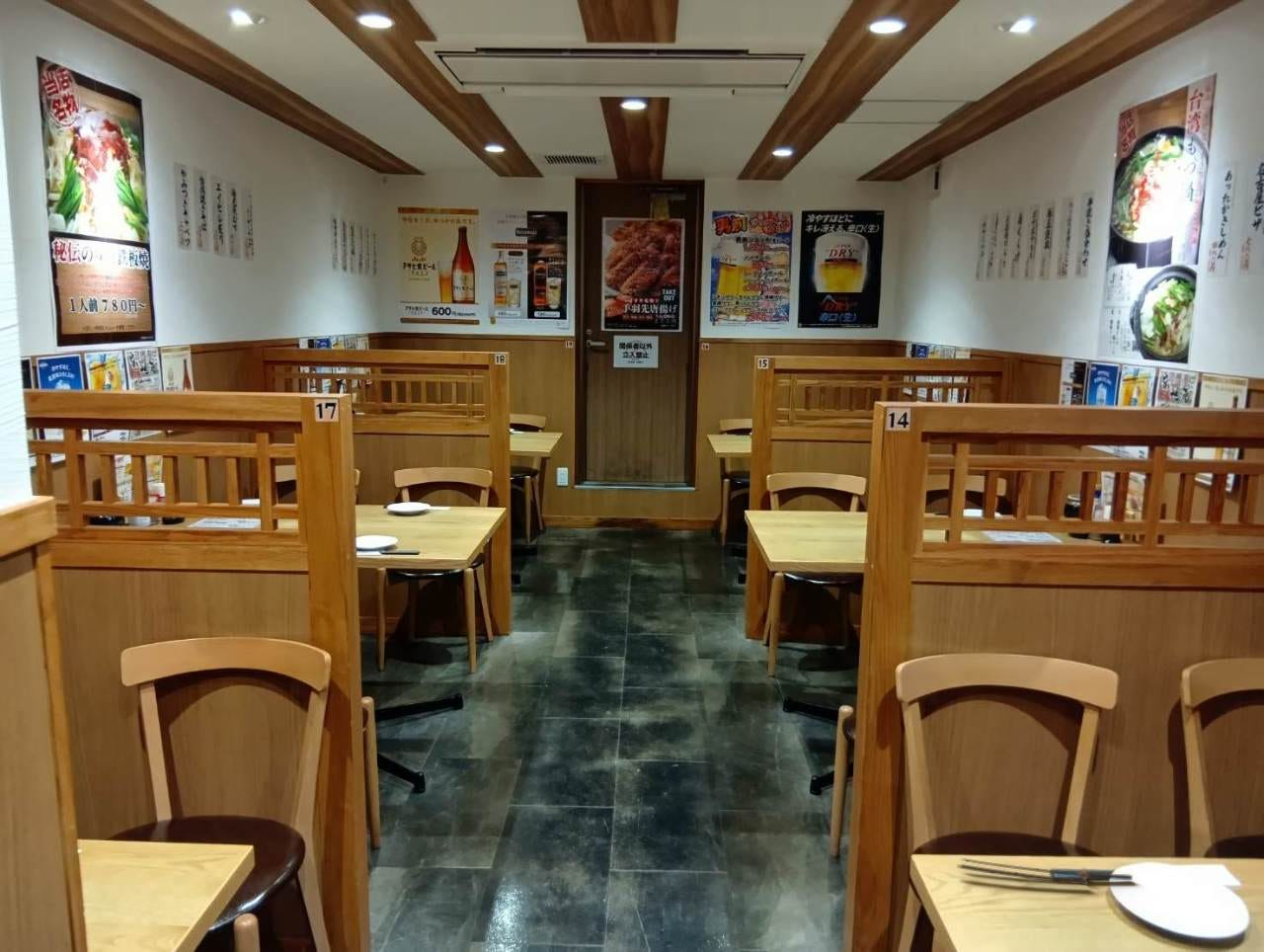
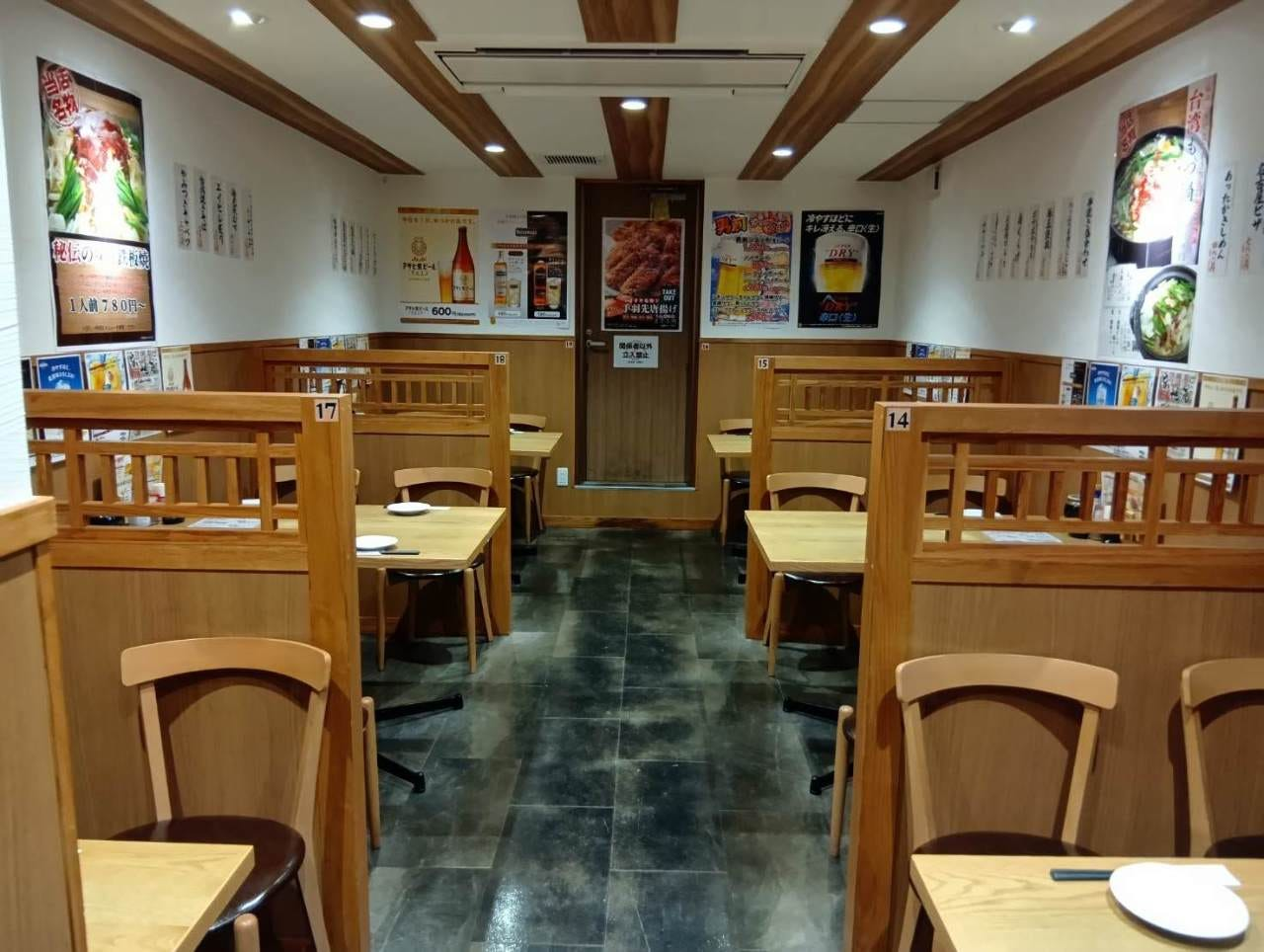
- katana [956,857,1134,886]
